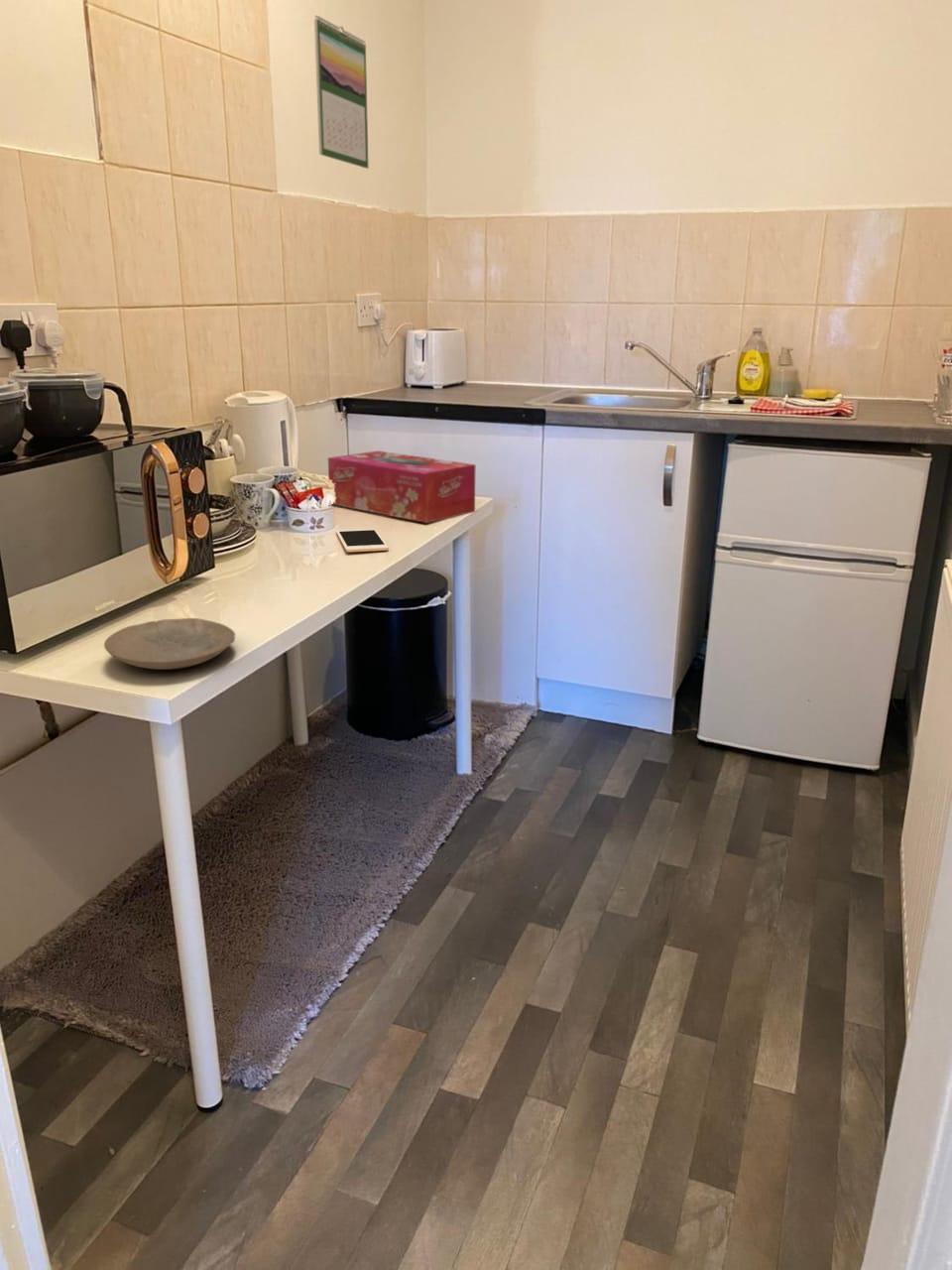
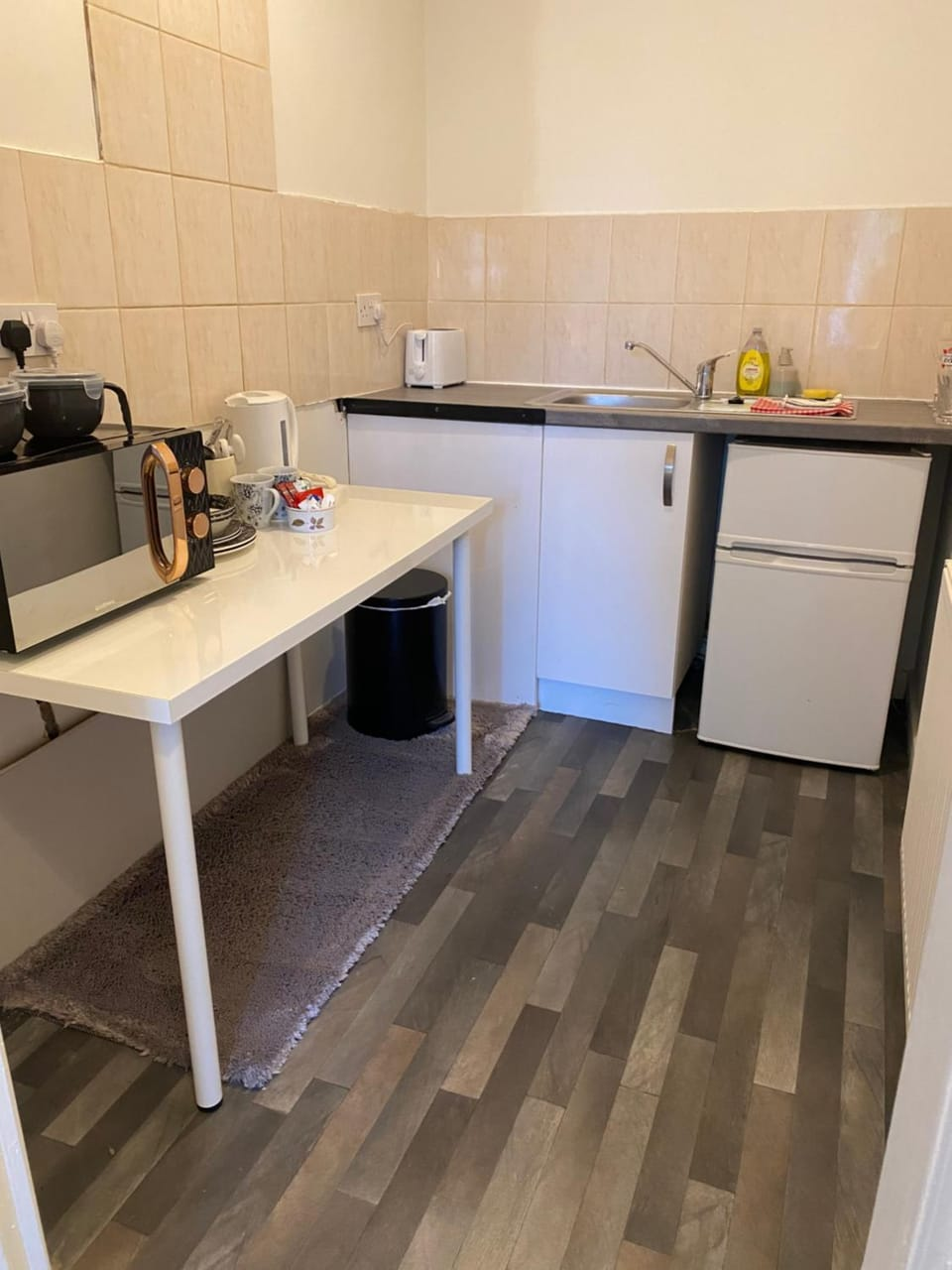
- tissue box [327,449,477,524]
- plate [103,617,236,671]
- cell phone [335,528,390,553]
- calendar [313,15,370,170]
